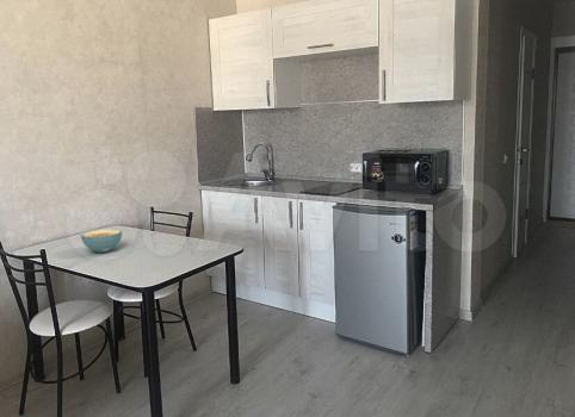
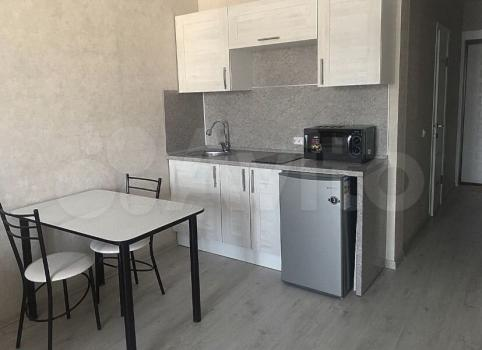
- cereal bowl [80,229,123,254]
